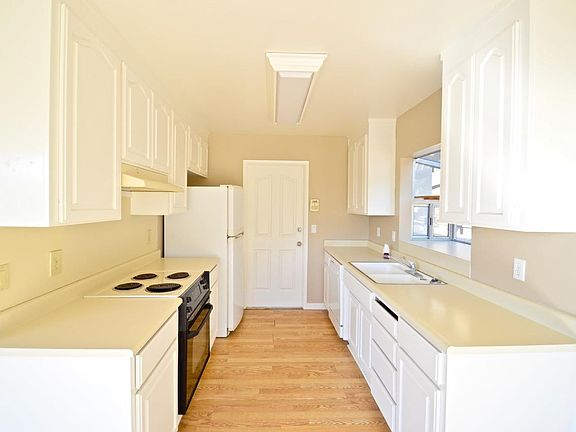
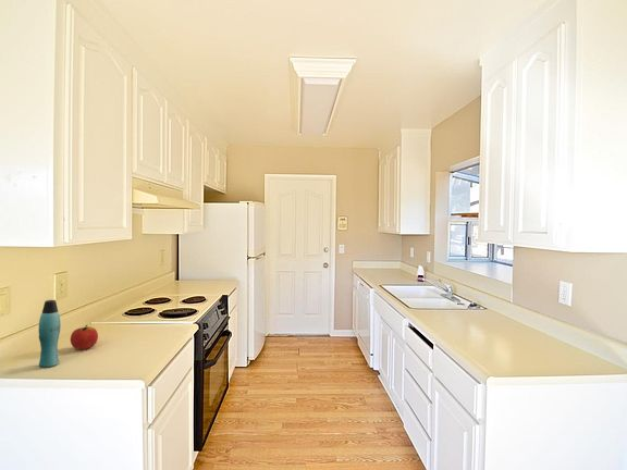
+ apple [70,324,99,351]
+ bottle [38,299,61,369]
